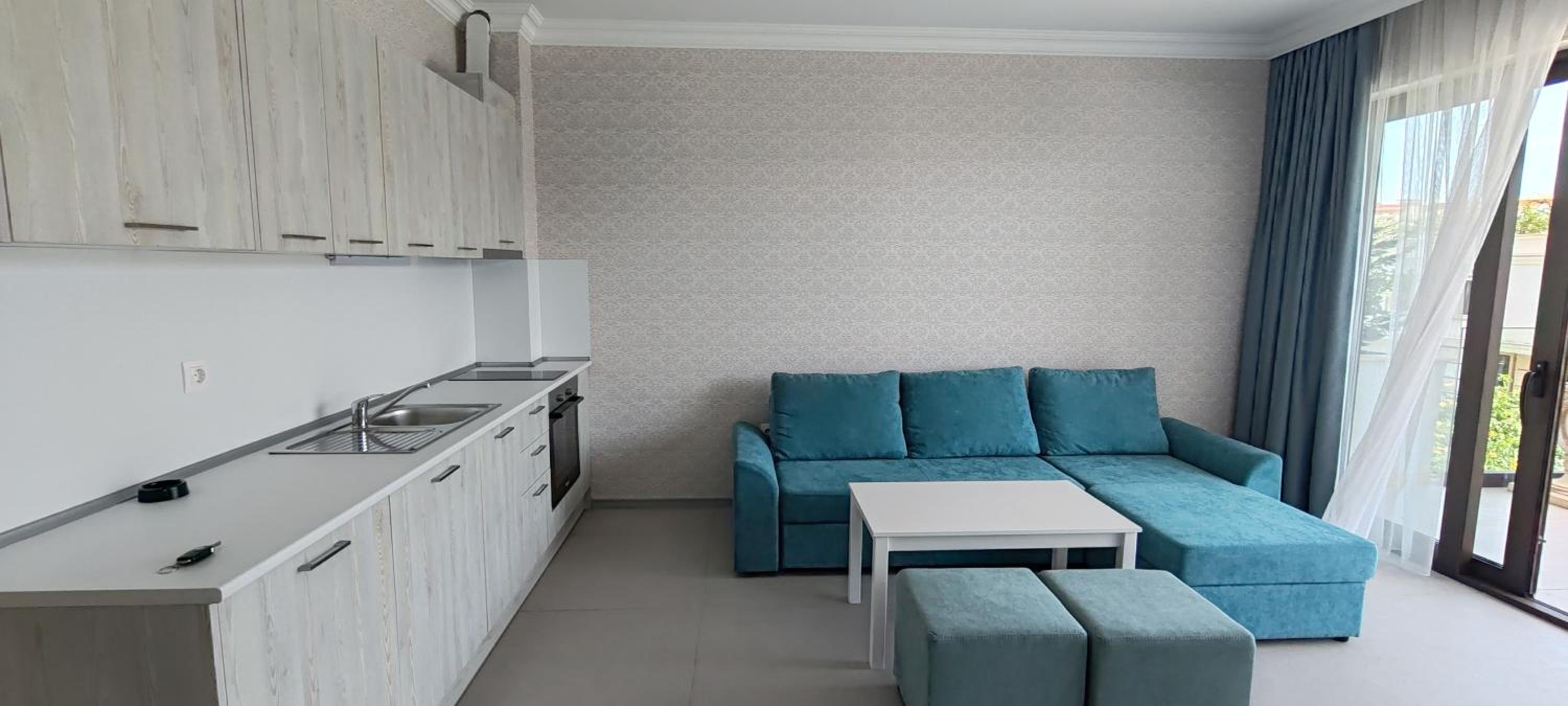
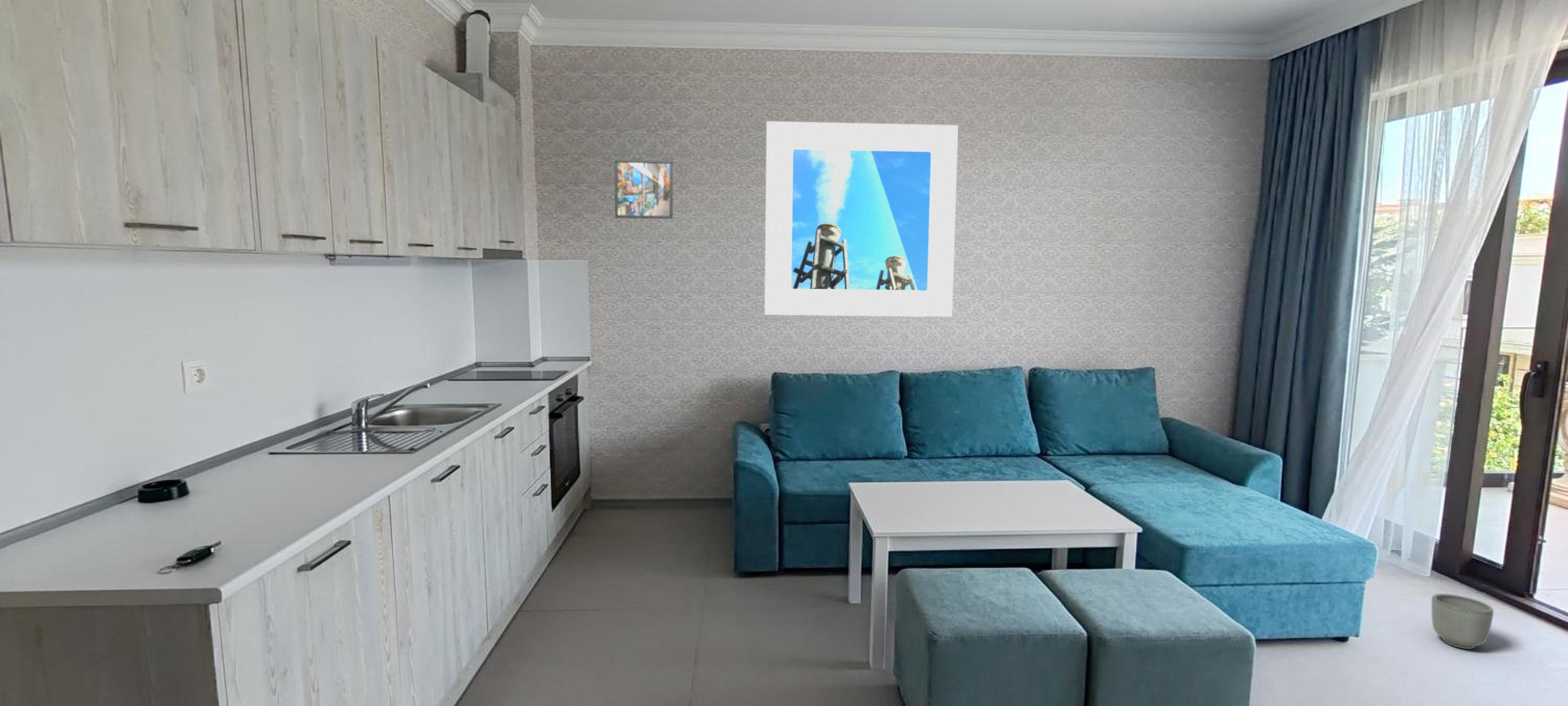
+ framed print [764,121,959,317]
+ planter [1431,593,1494,650]
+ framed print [614,159,673,219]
